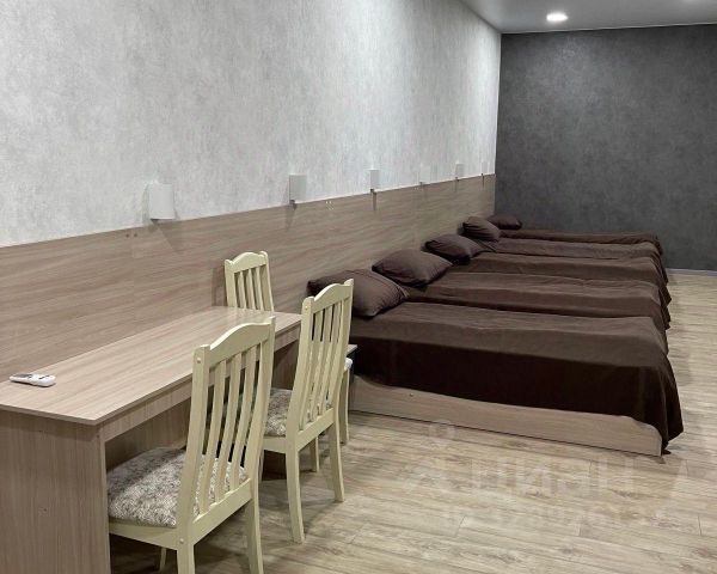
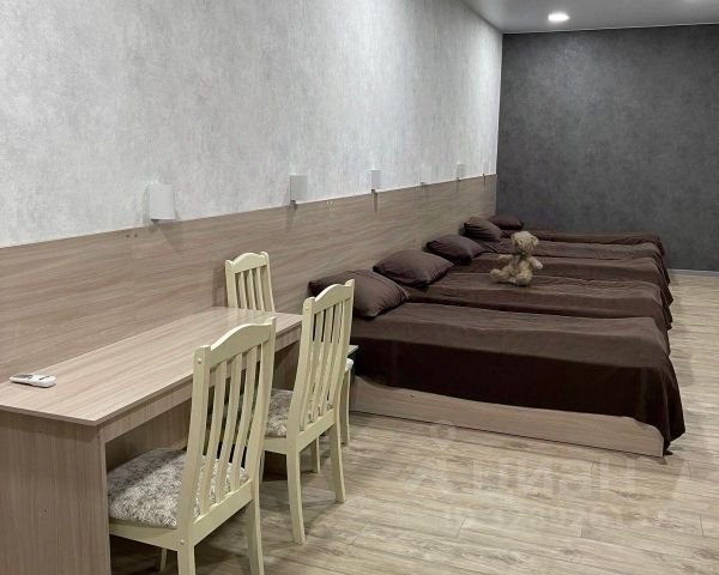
+ teddy bear [489,230,544,288]
